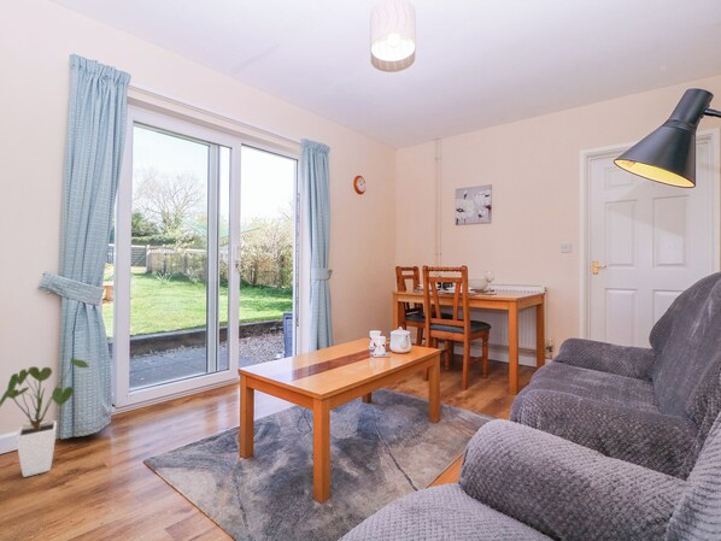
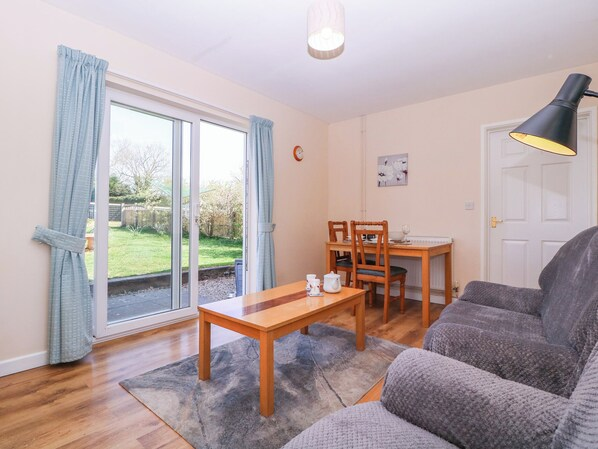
- house plant [0,355,90,478]
